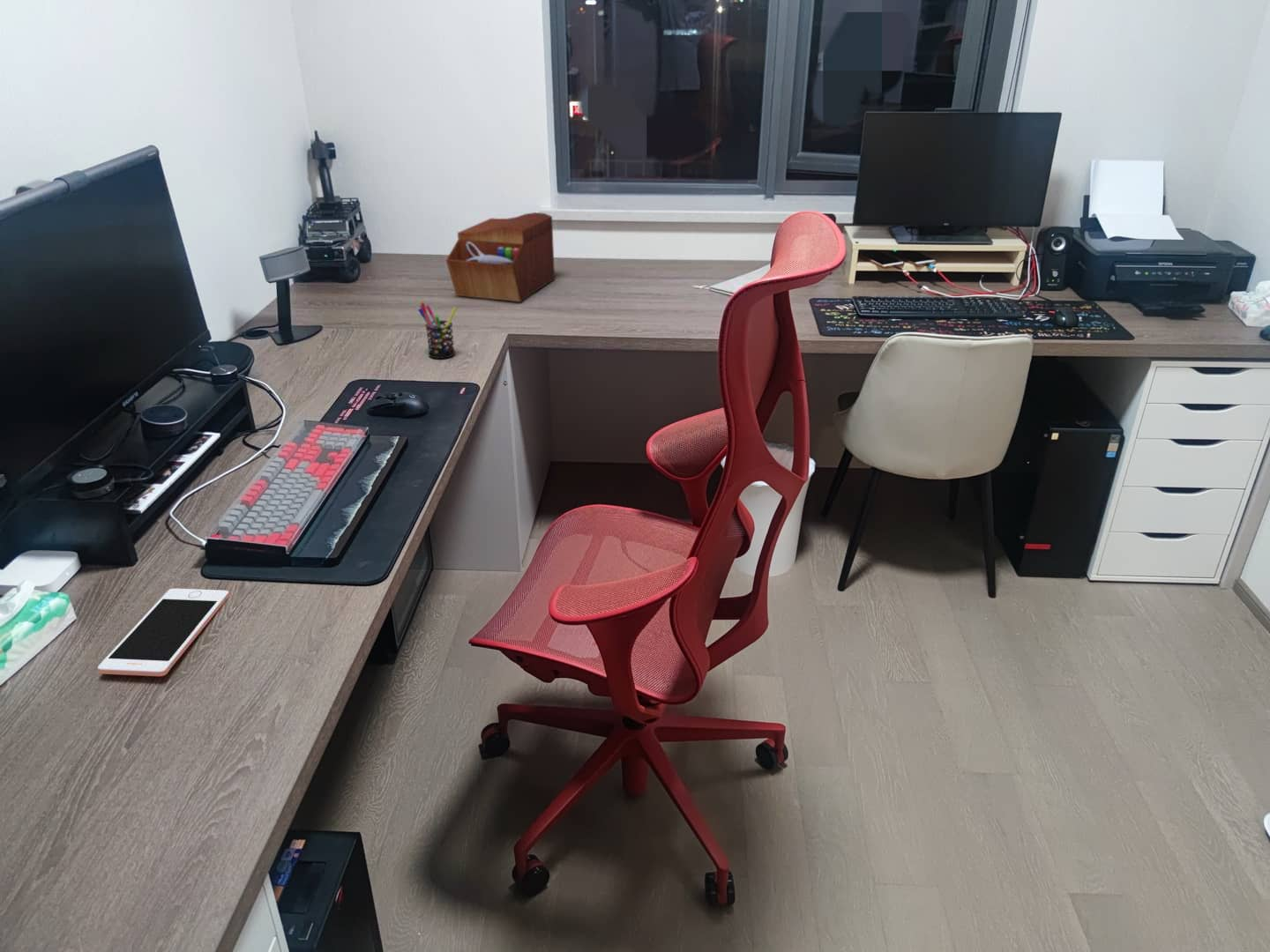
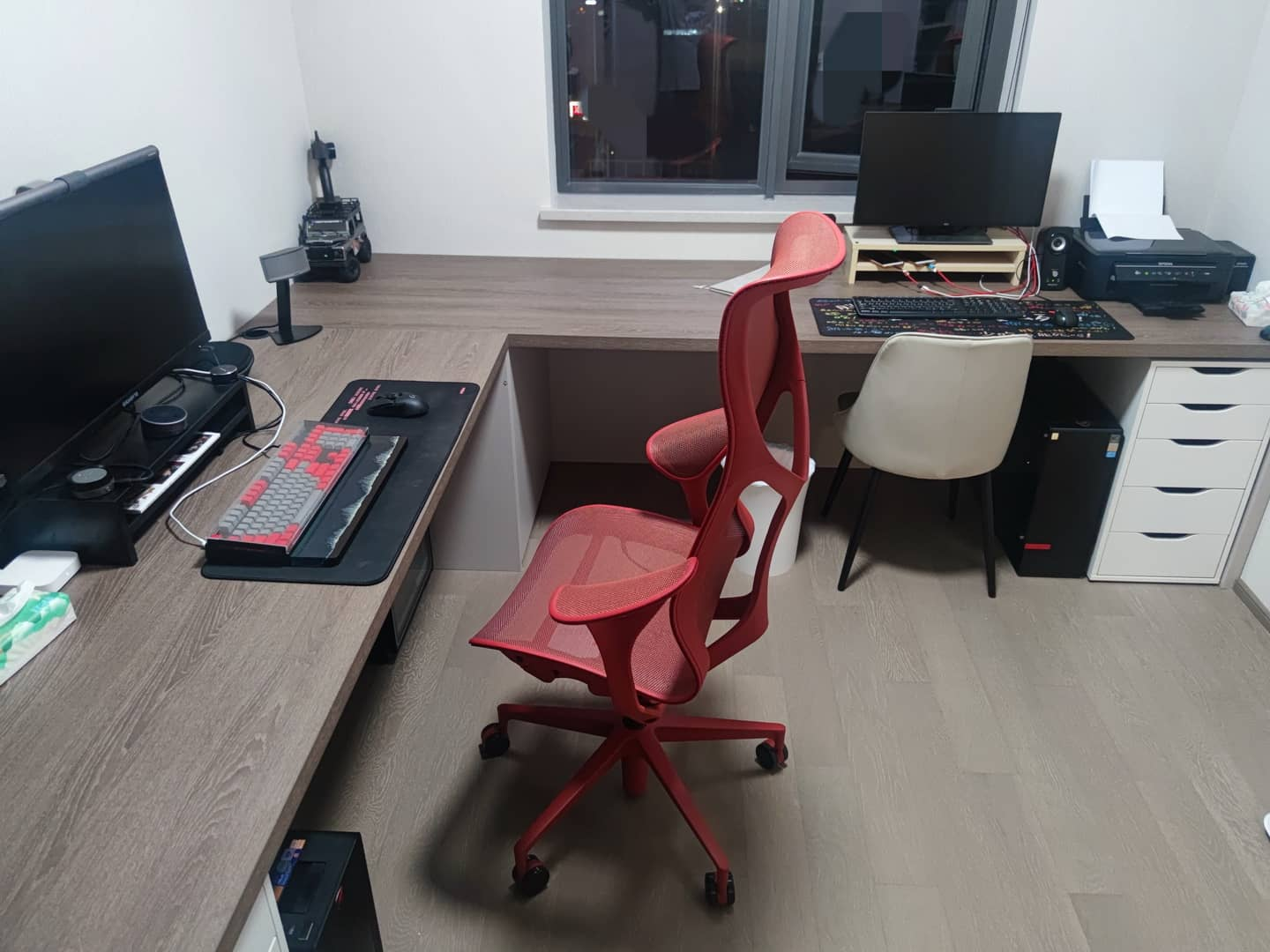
- pen holder [417,301,458,360]
- cell phone [97,588,230,677]
- sewing box [445,212,556,302]
